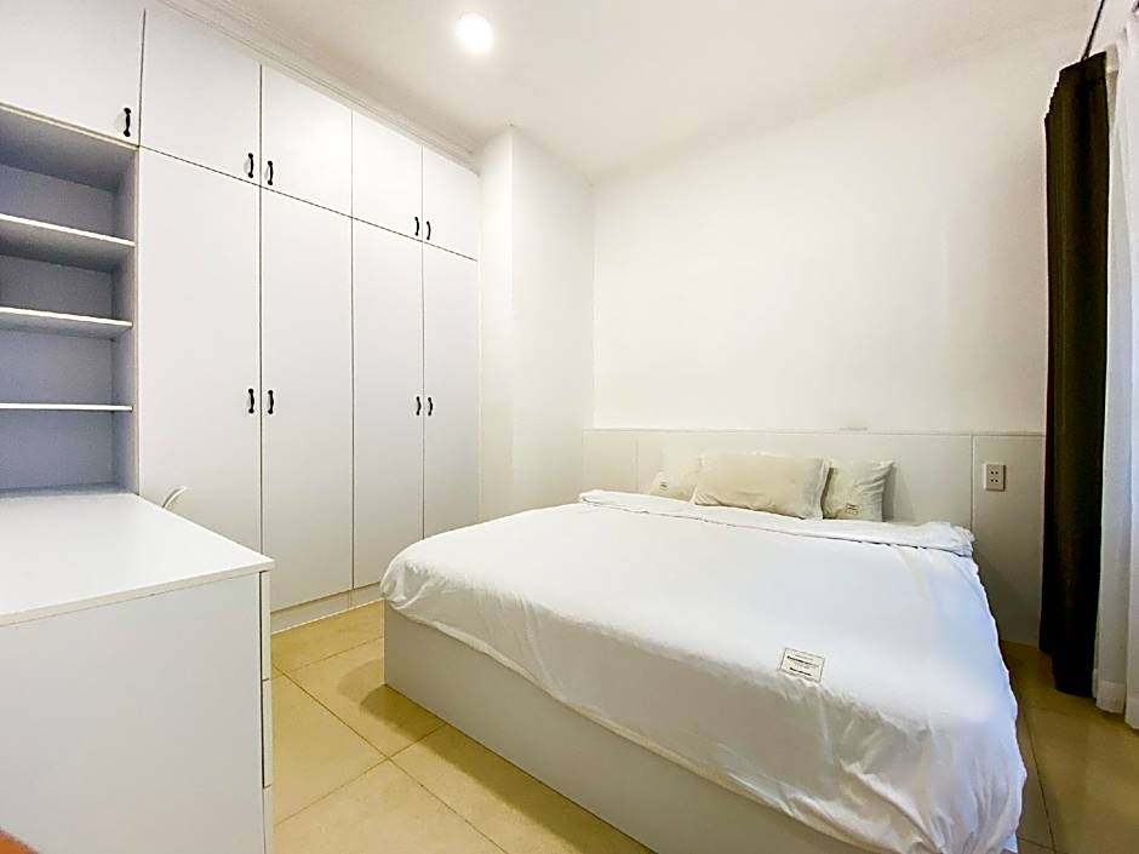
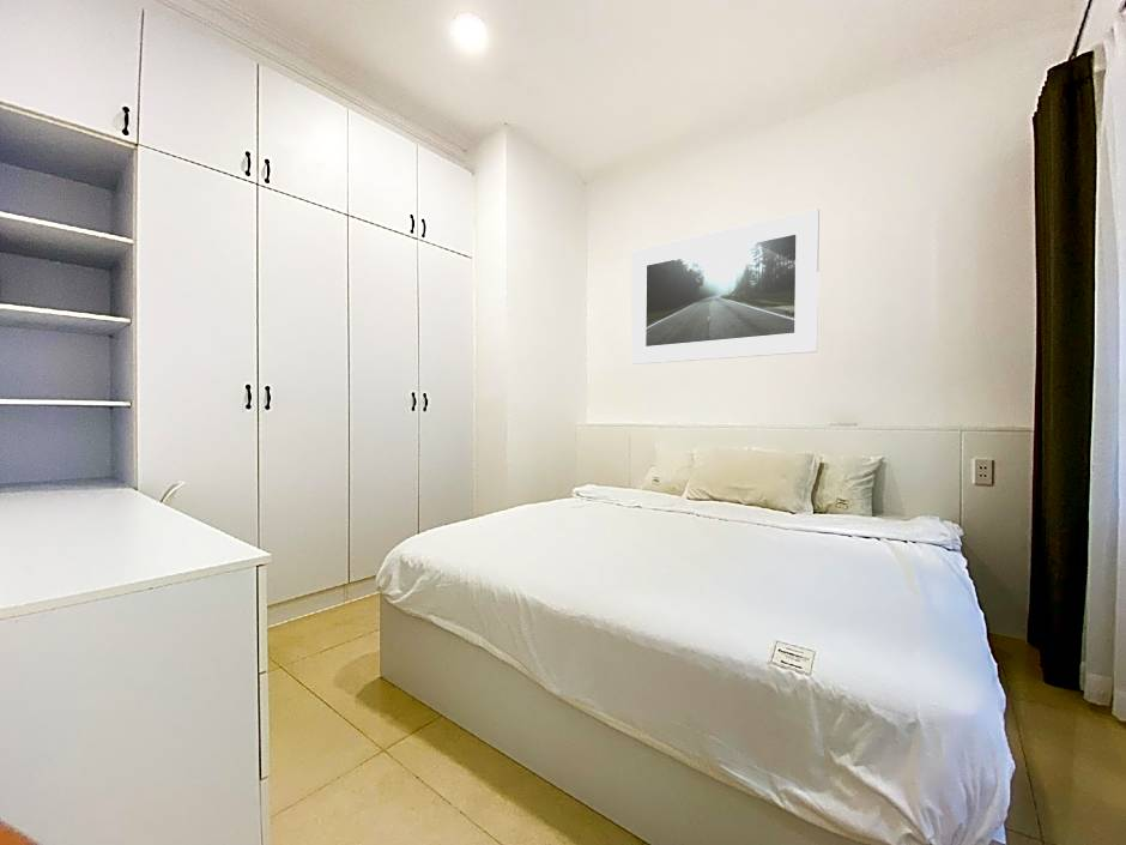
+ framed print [630,207,821,366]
